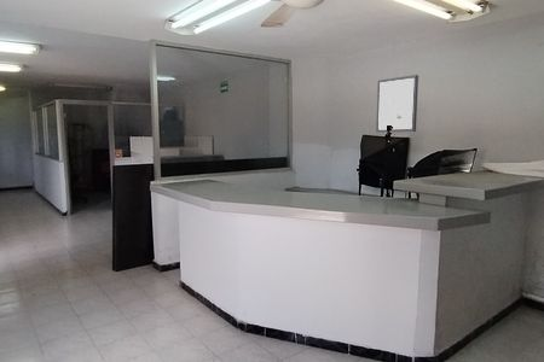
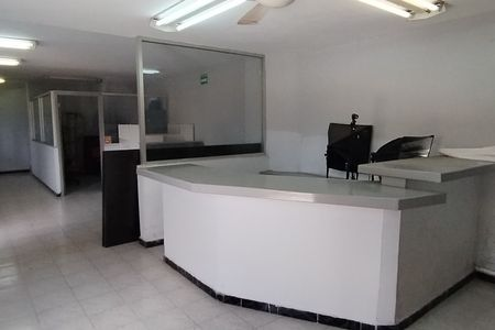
- wall art [375,74,419,134]
